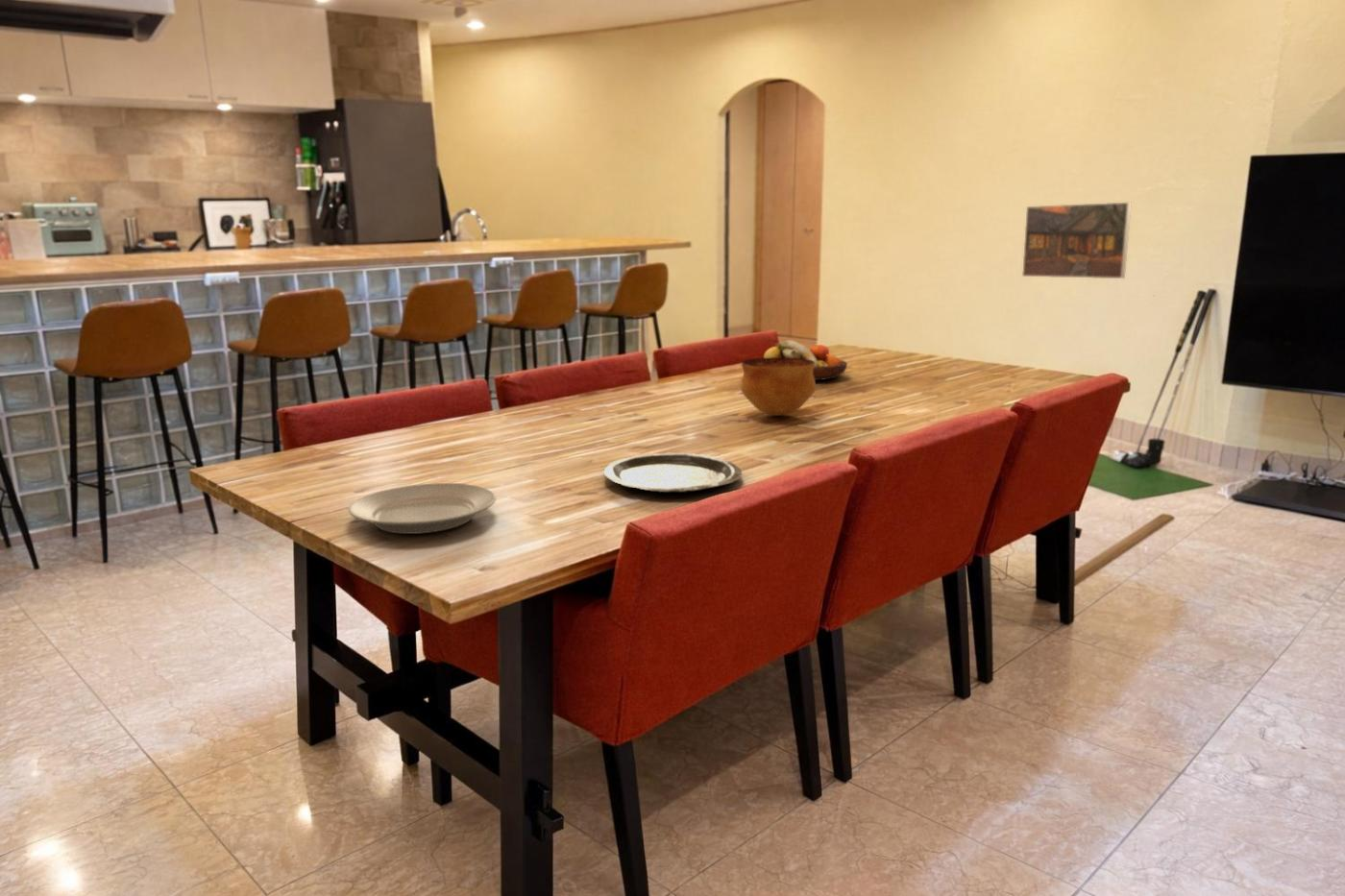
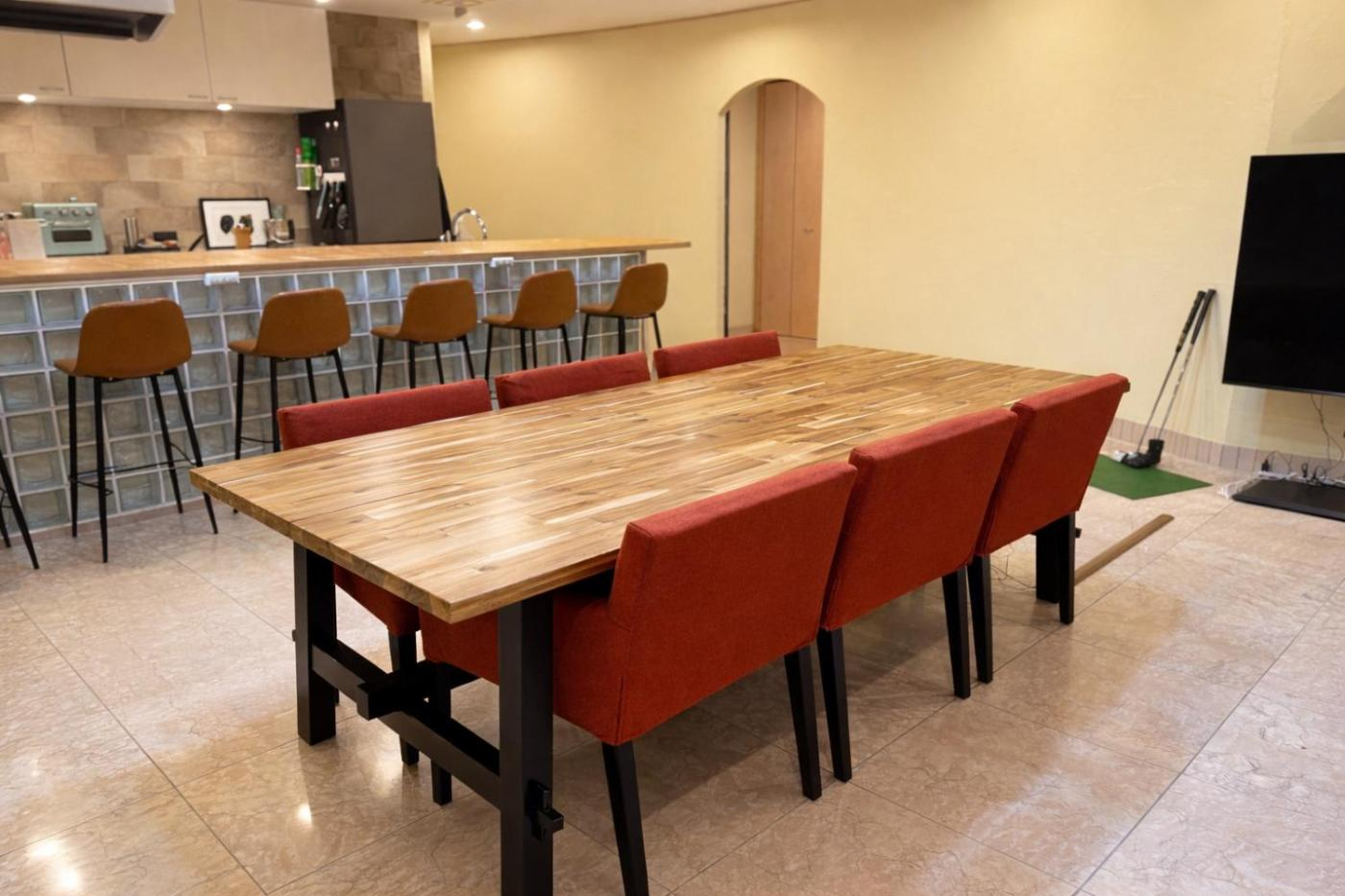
- bowl [740,357,817,417]
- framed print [1021,202,1133,279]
- fruit bowl [763,339,848,381]
- plate [348,482,497,535]
- plate [602,452,744,494]
